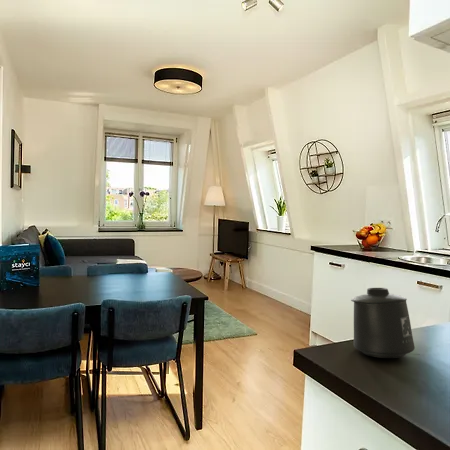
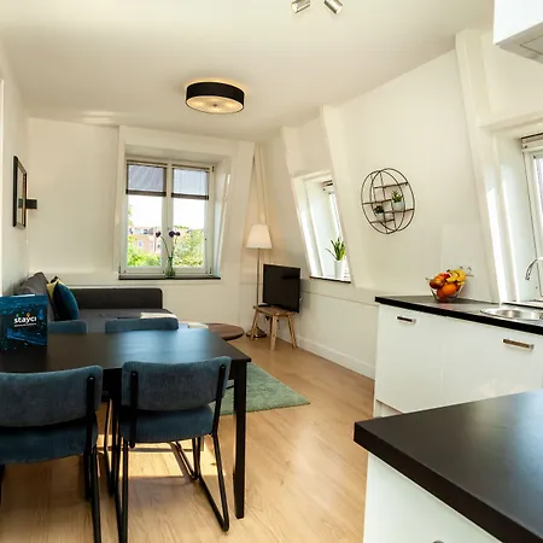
- mug [350,287,416,359]
